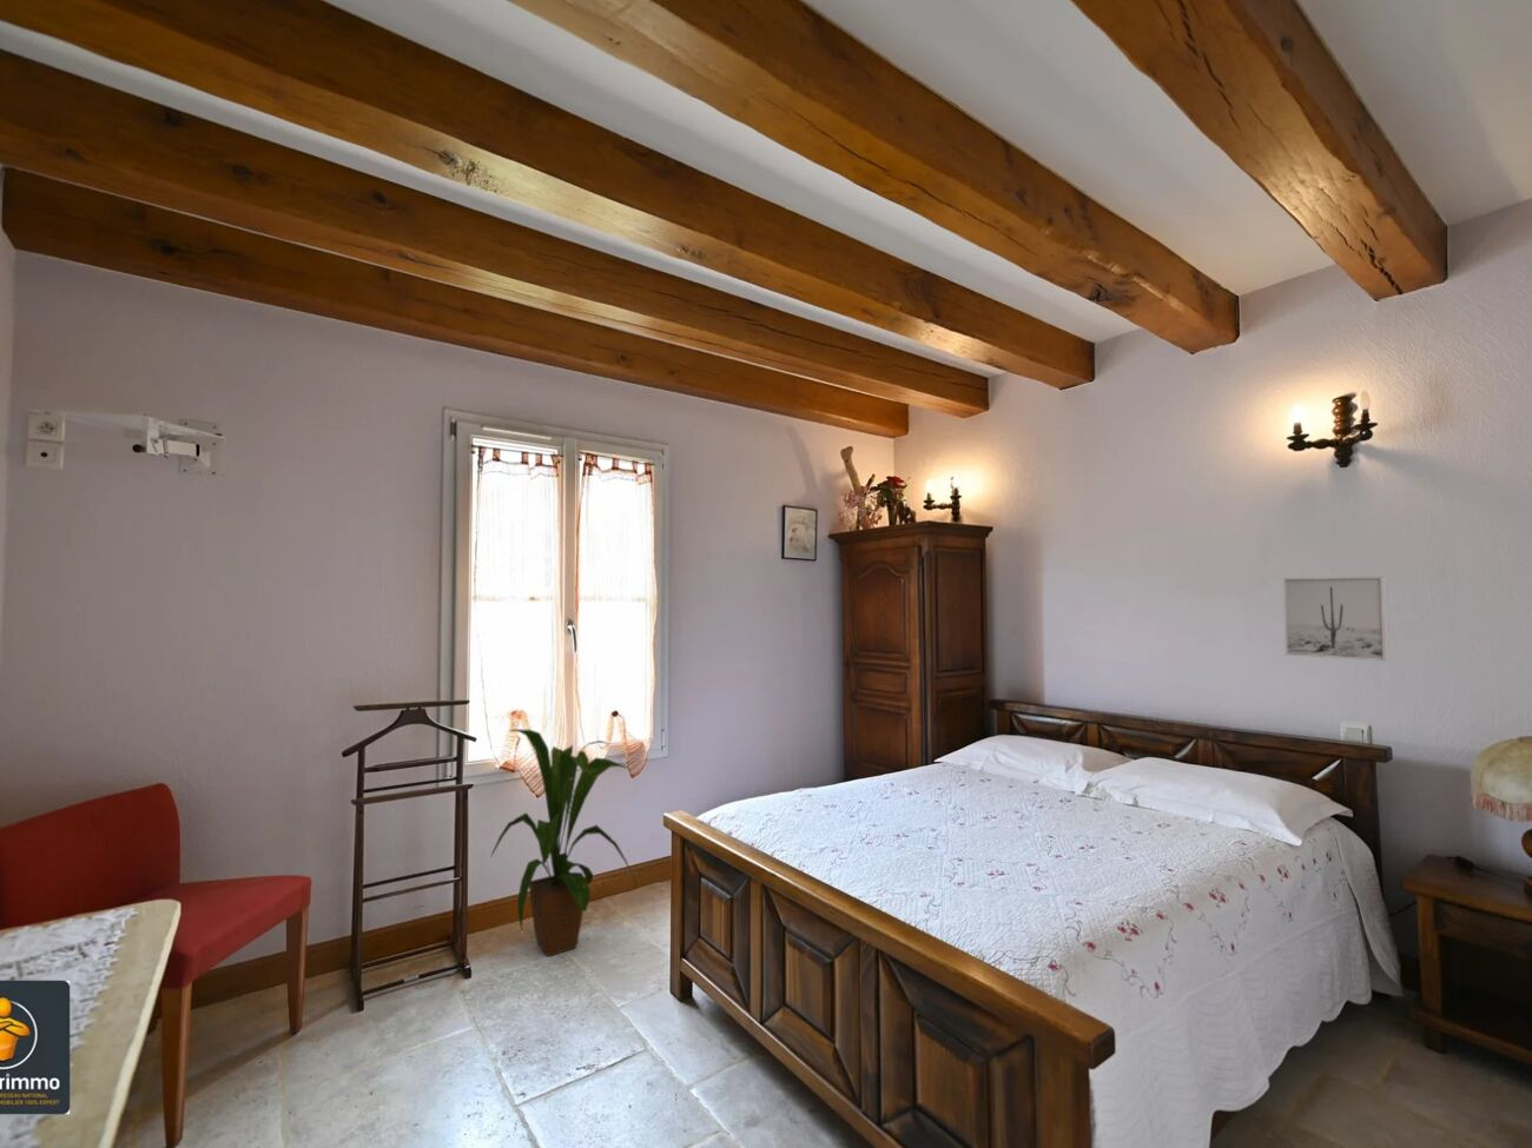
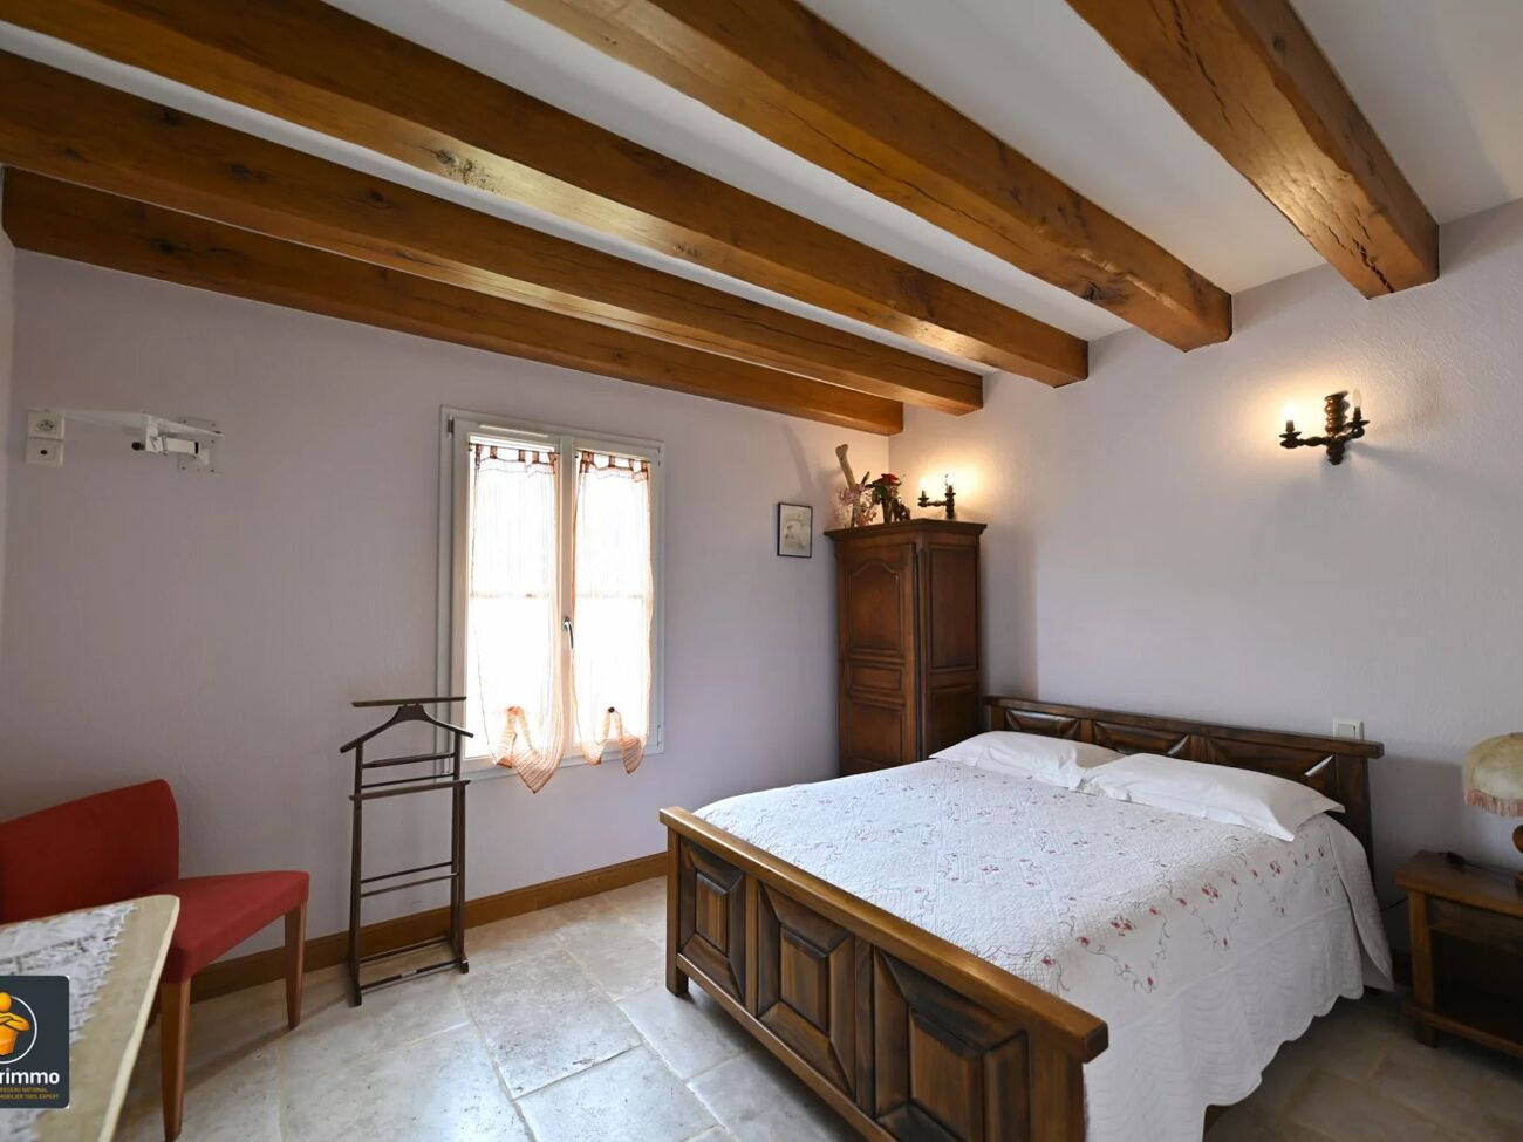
- wall art [1282,574,1390,662]
- house plant [489,727,638,957]
